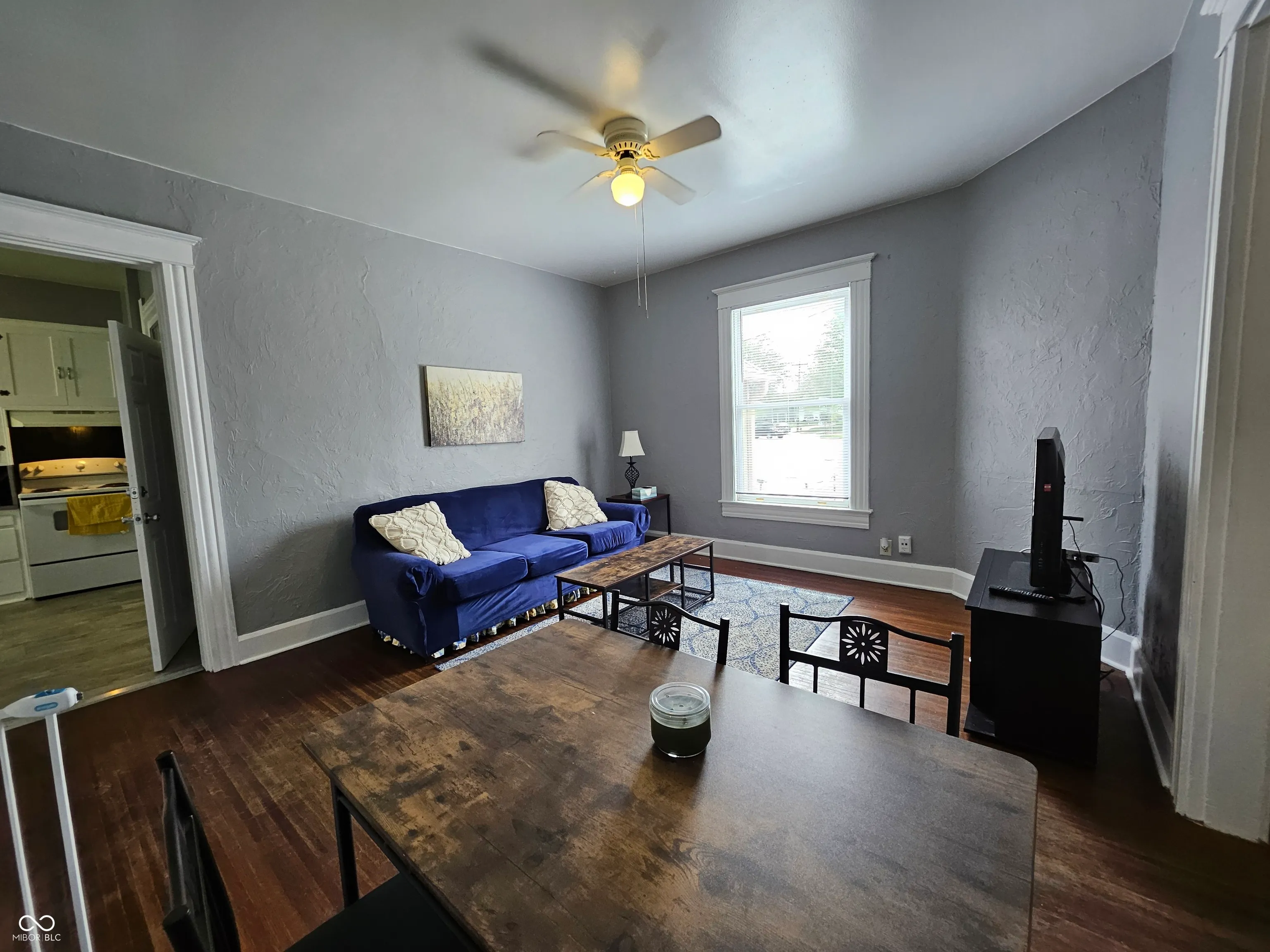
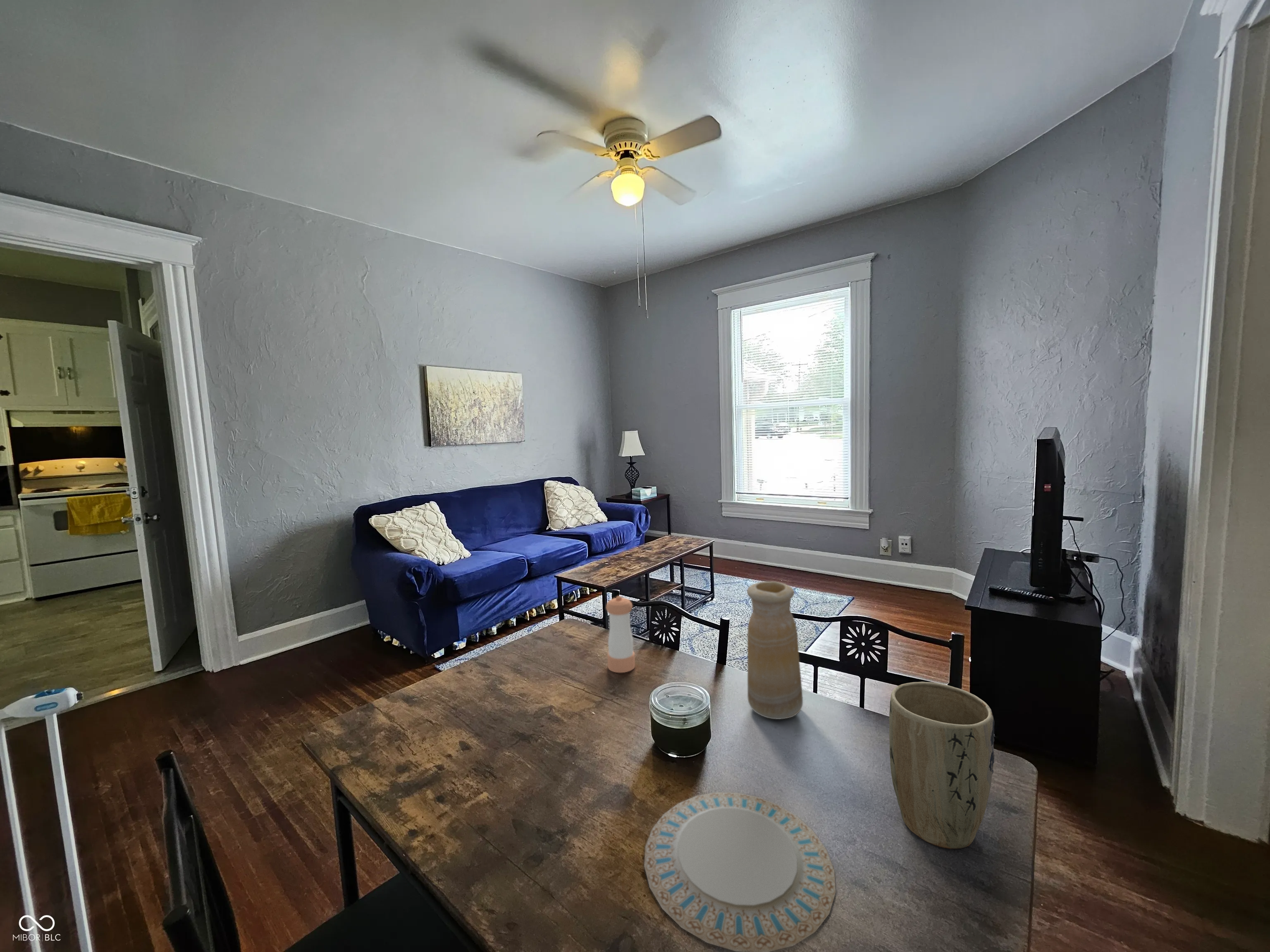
+ plant pot [889,681,995,850]
+ vase [747,581,803,720]
+ chinaware [644,792,836,952]
+ pepper shaker [605,595,635,673]
